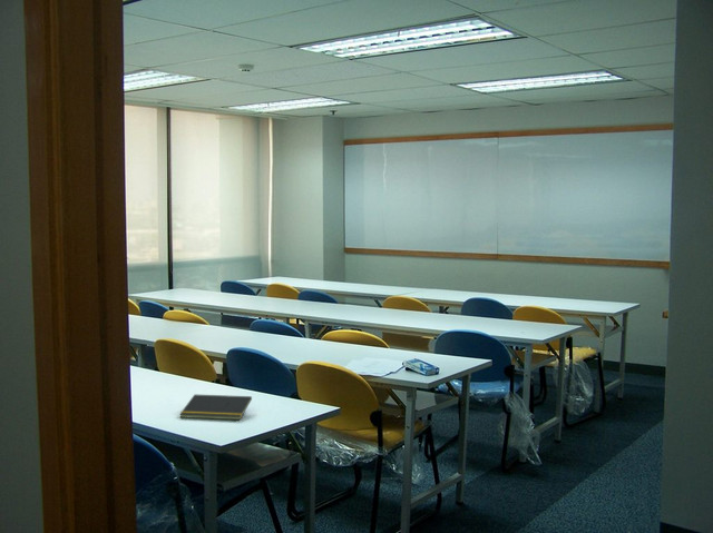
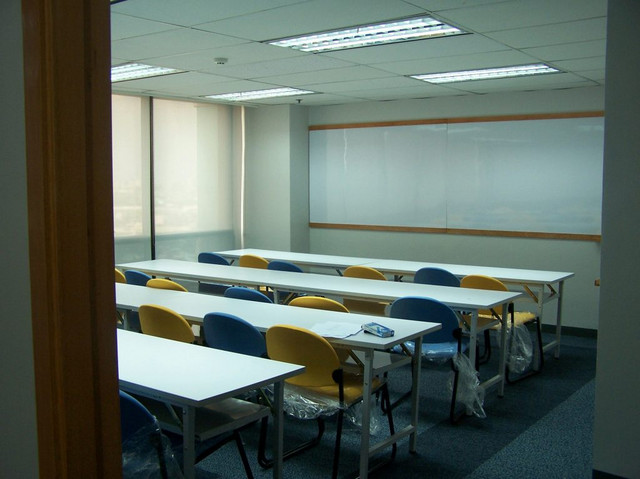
- notepad [178,393,253,421]
